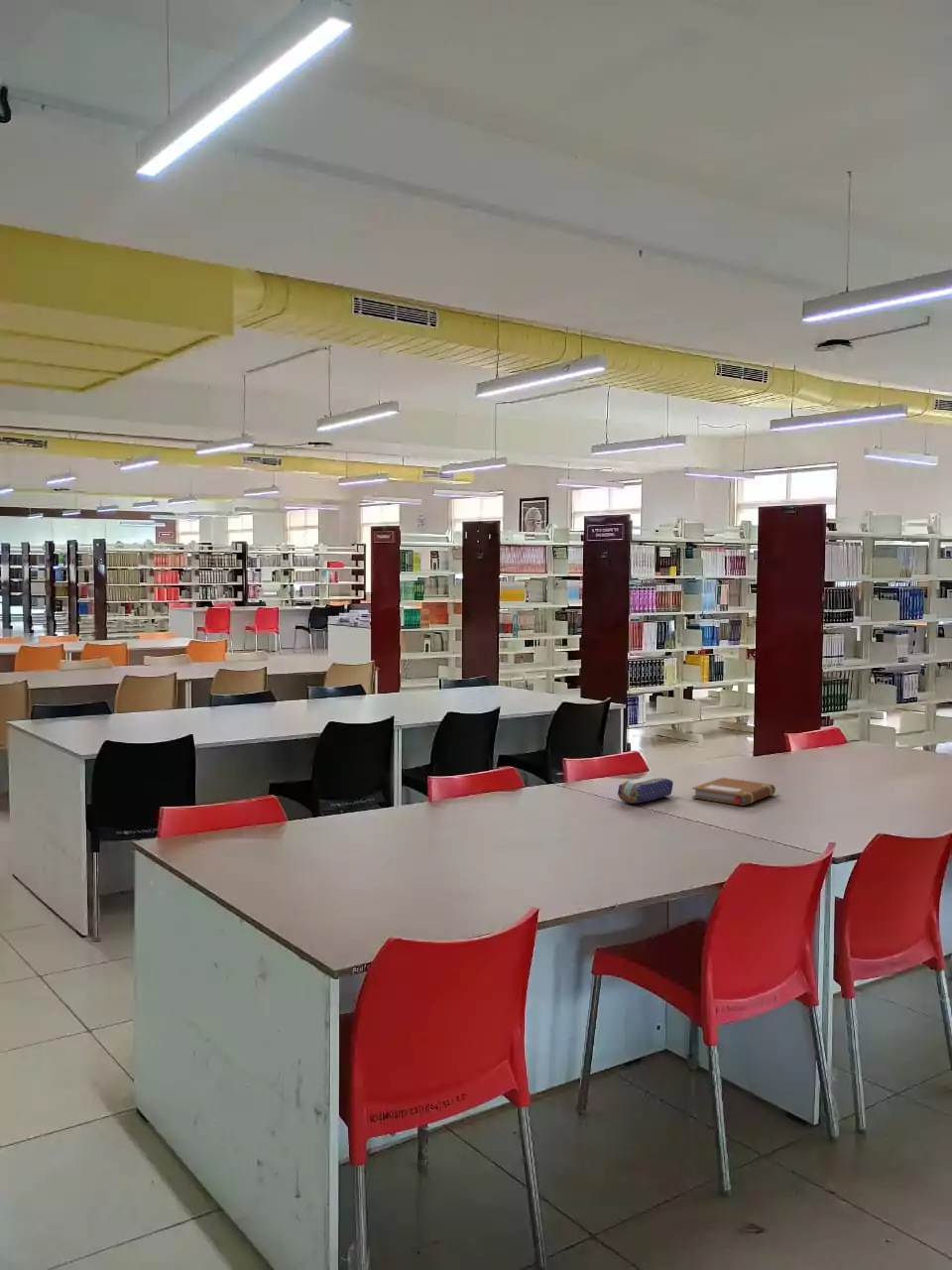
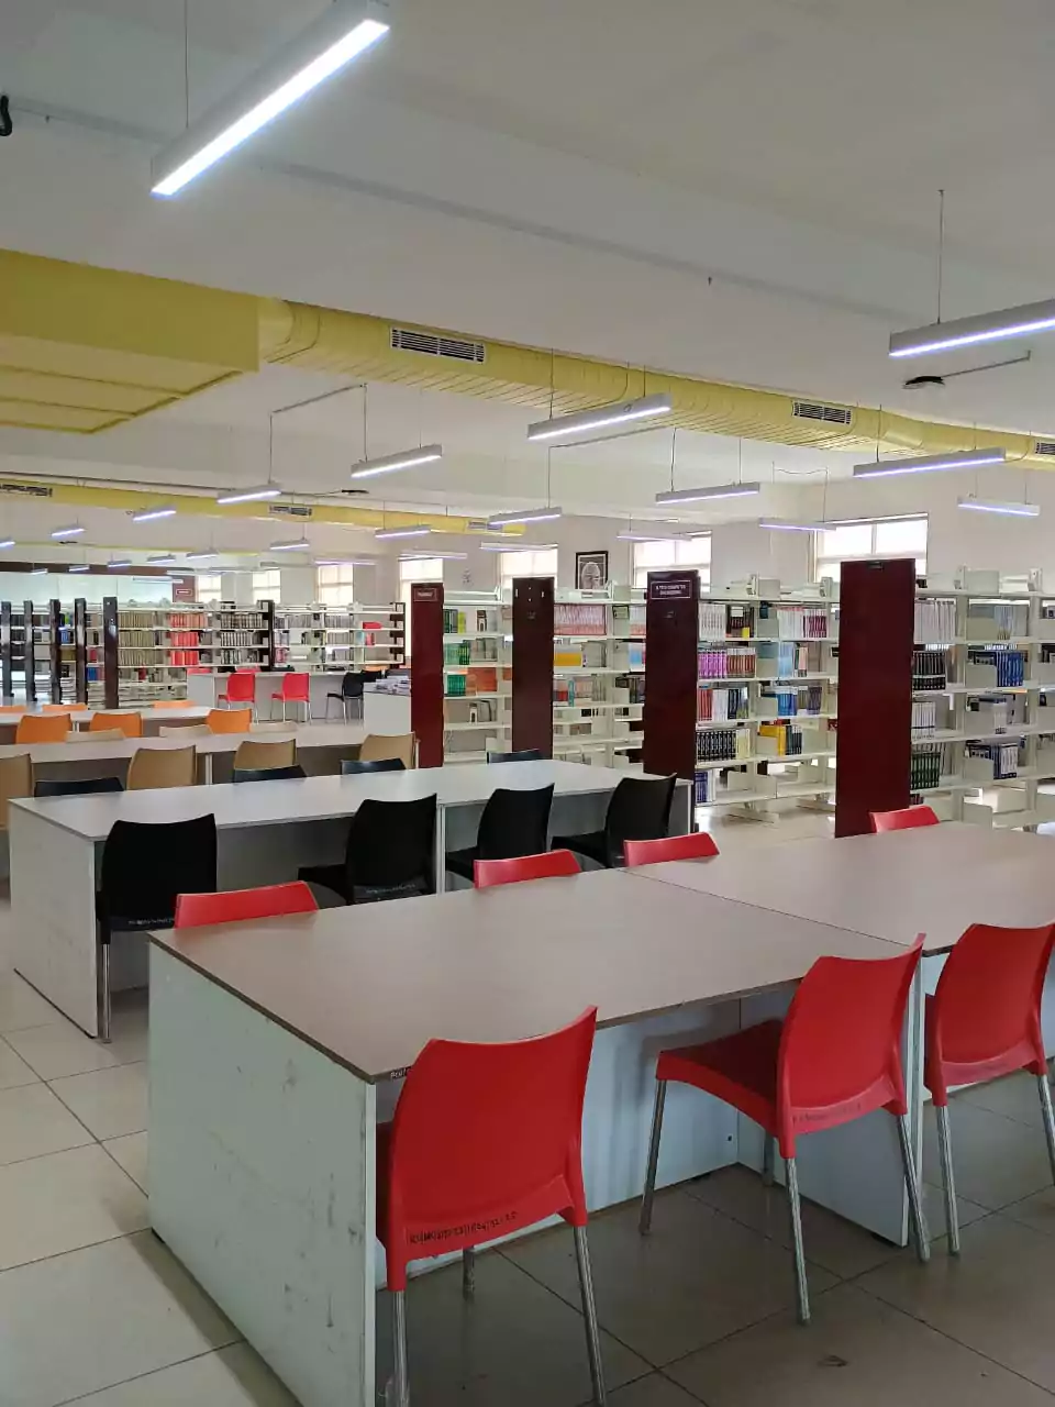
- pencil case [617,775,674,805]
- notebook [691,777,776,807]
